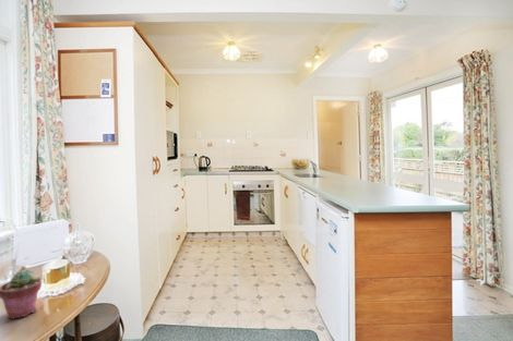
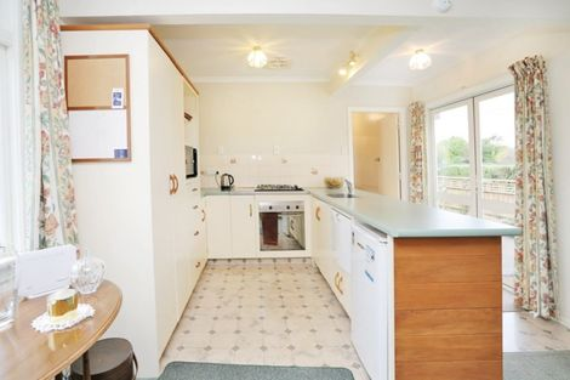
- potted succulent [0,269,43,320]
